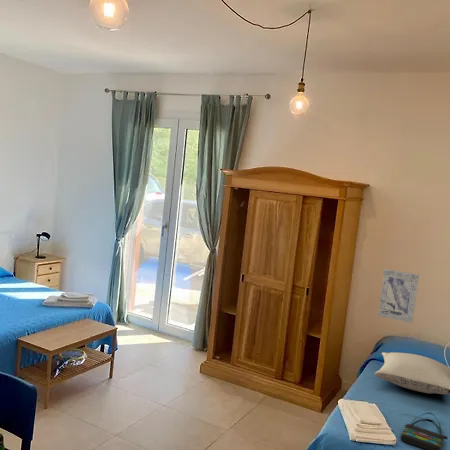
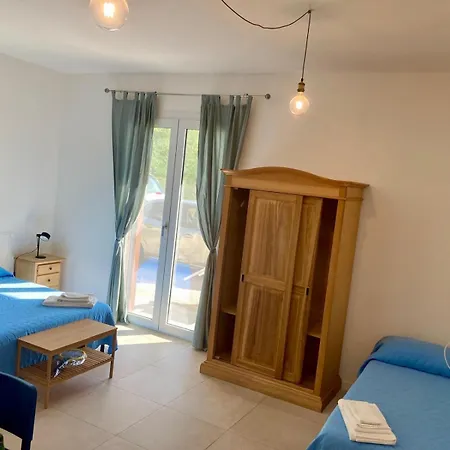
- pillow [373,351,450,396]
- wall art [377,268,420,324]
- tote bag [399,411,449,450]
